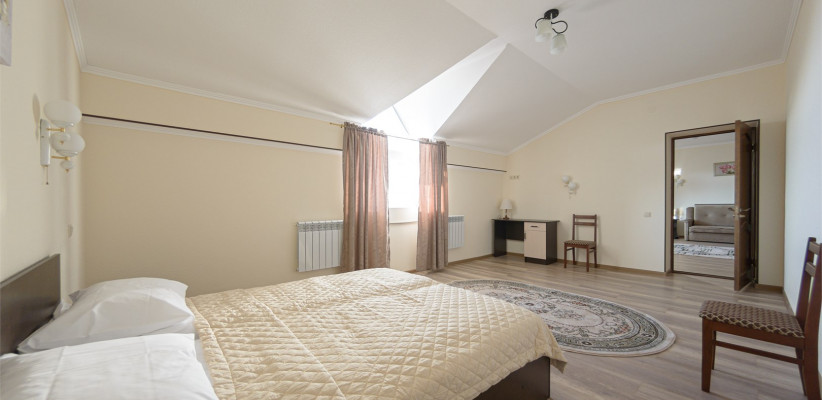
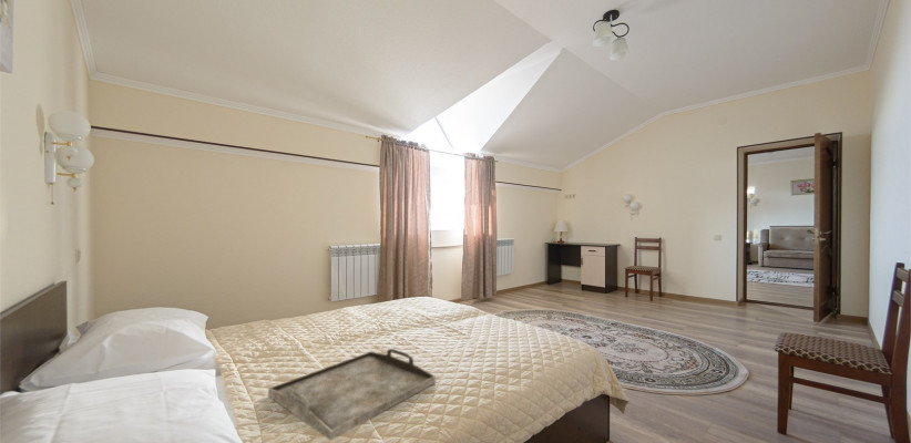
+ serving tray [267,348,437,442]
